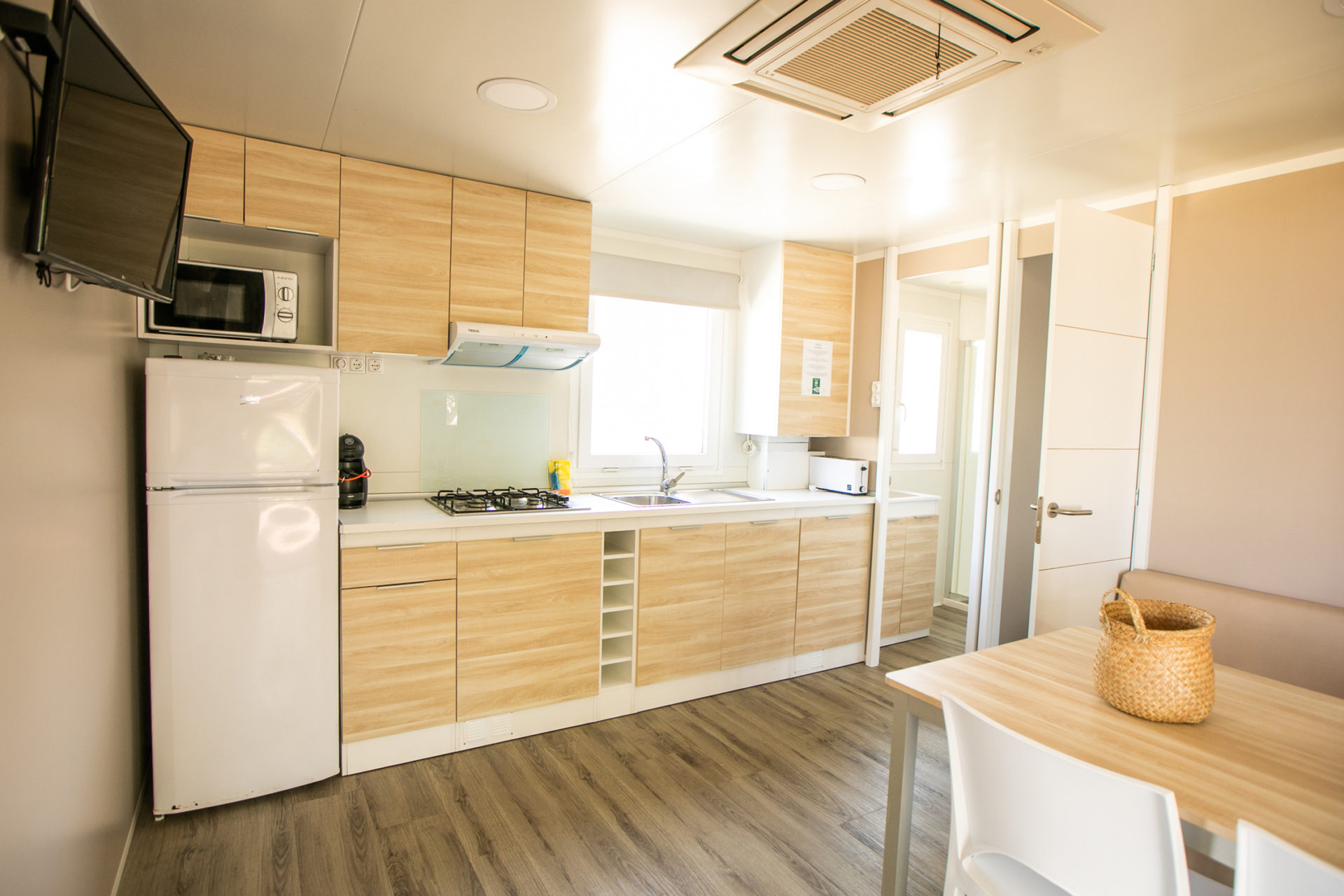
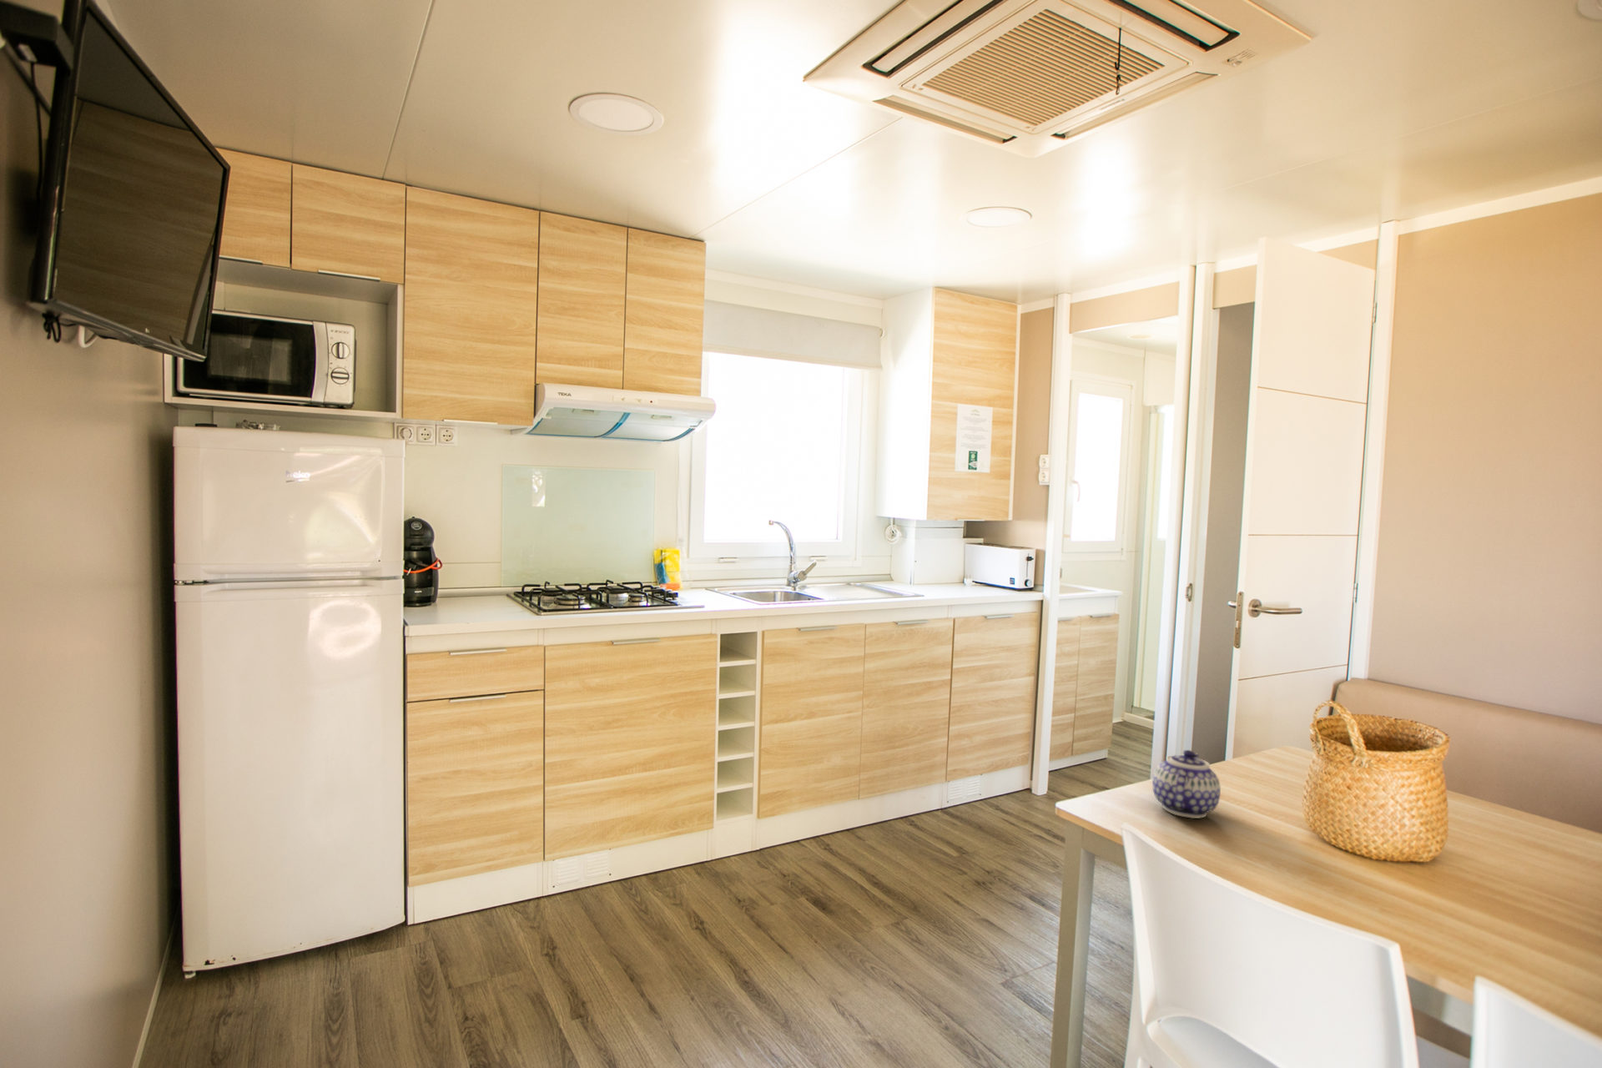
+ teapot [1151,750,1222,819]
